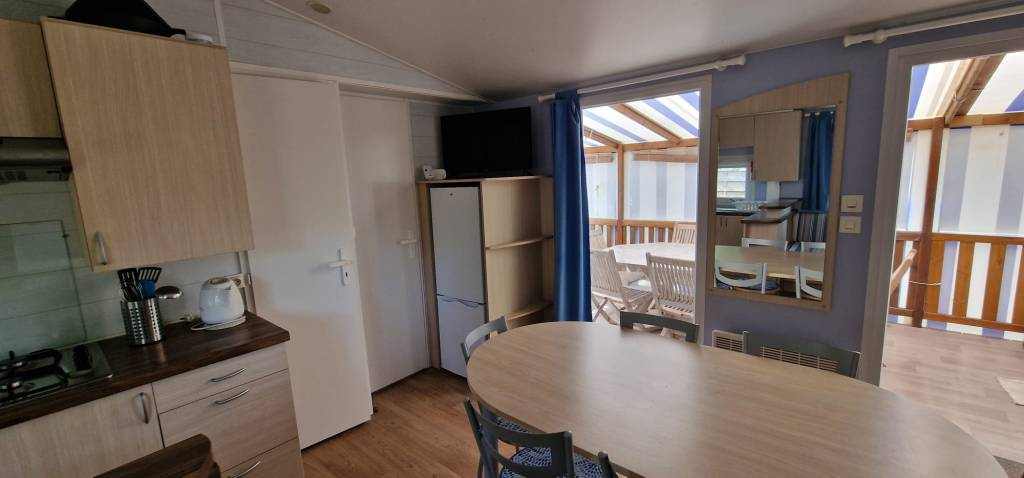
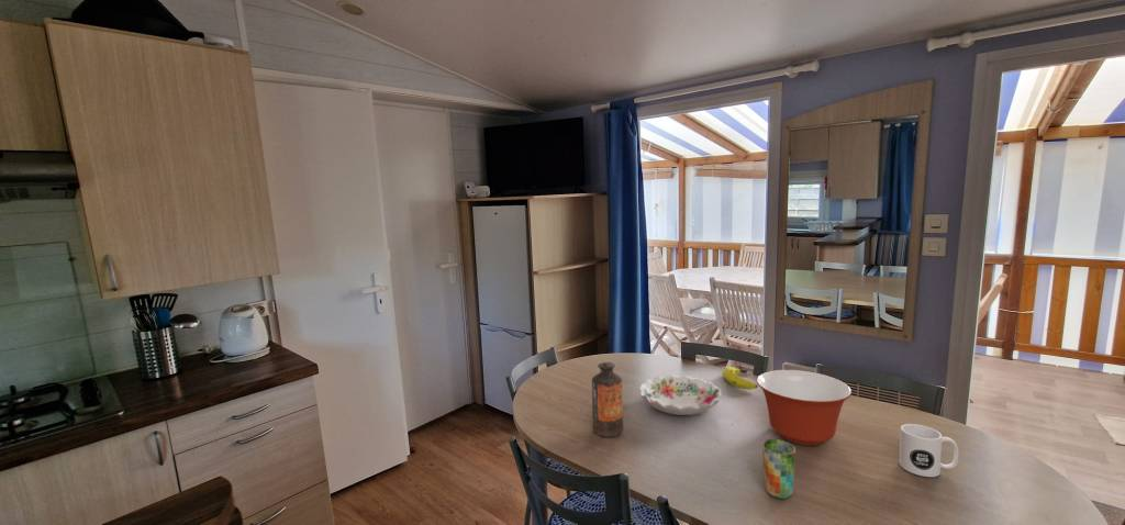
+ mug [899,423,959,478]
+ mixing bowl [756,369,853,446]
+ banana [721,366,759,391]
+ bottle [591,361,624,438]
+ decorative bowl [637,373,723,416]
+ cup [761,438,797,500]
